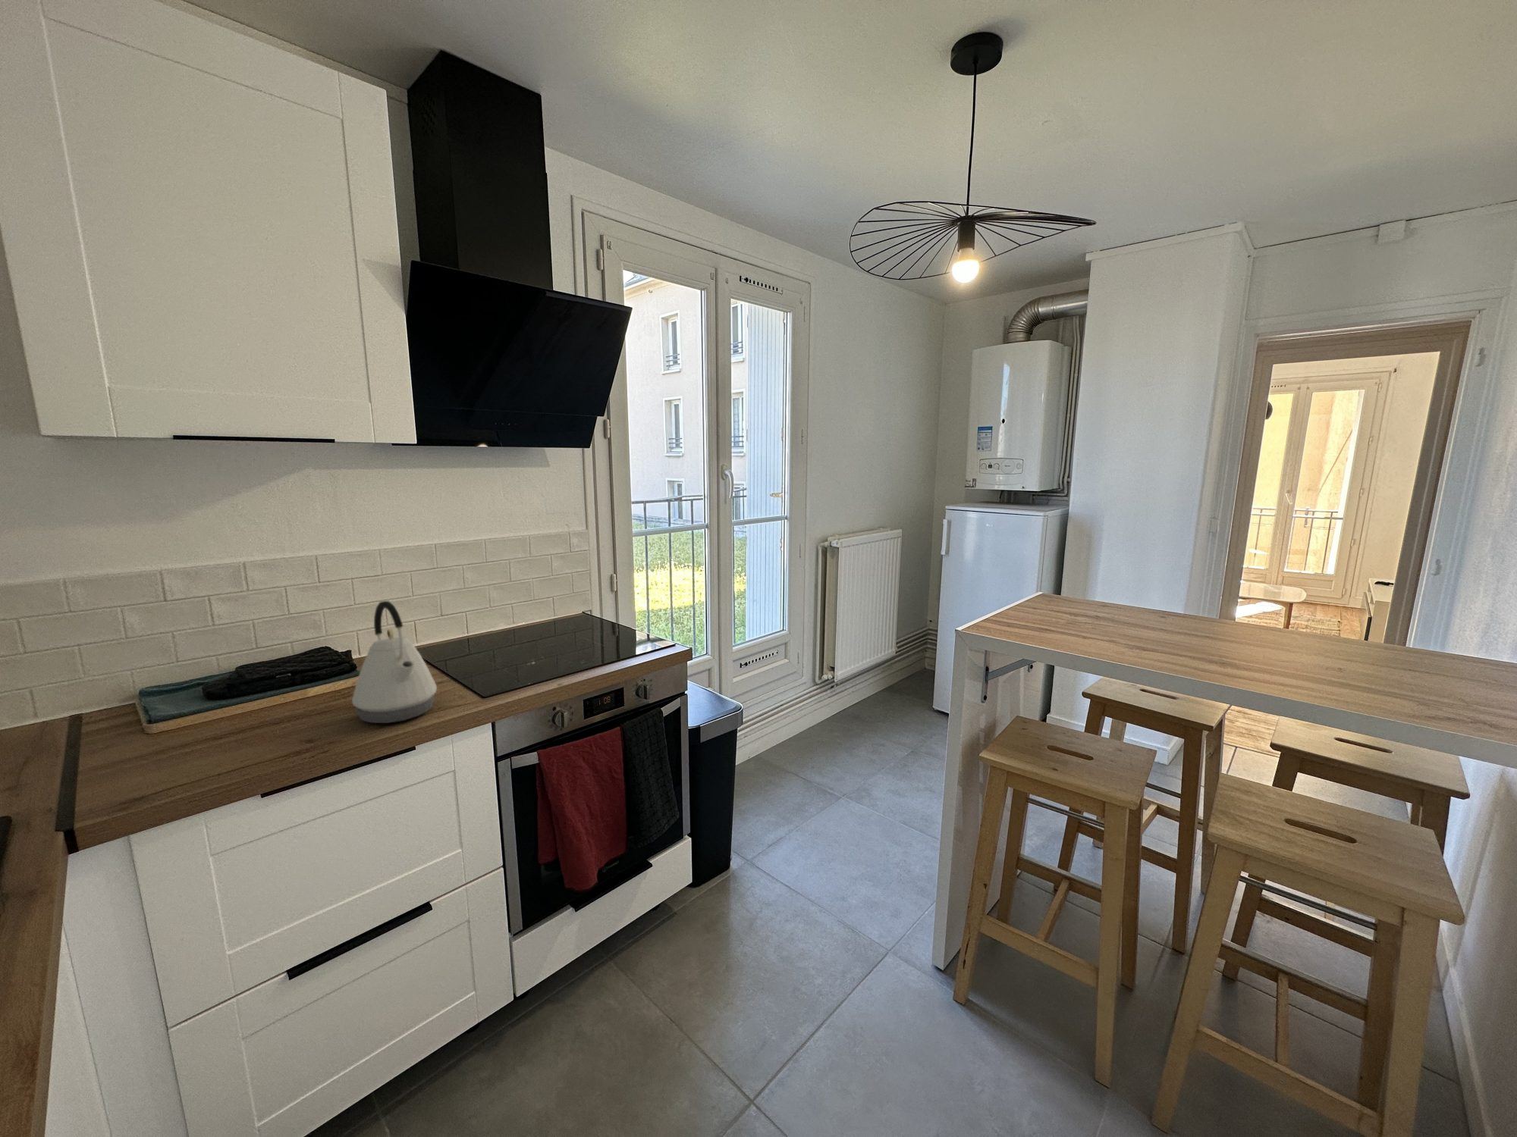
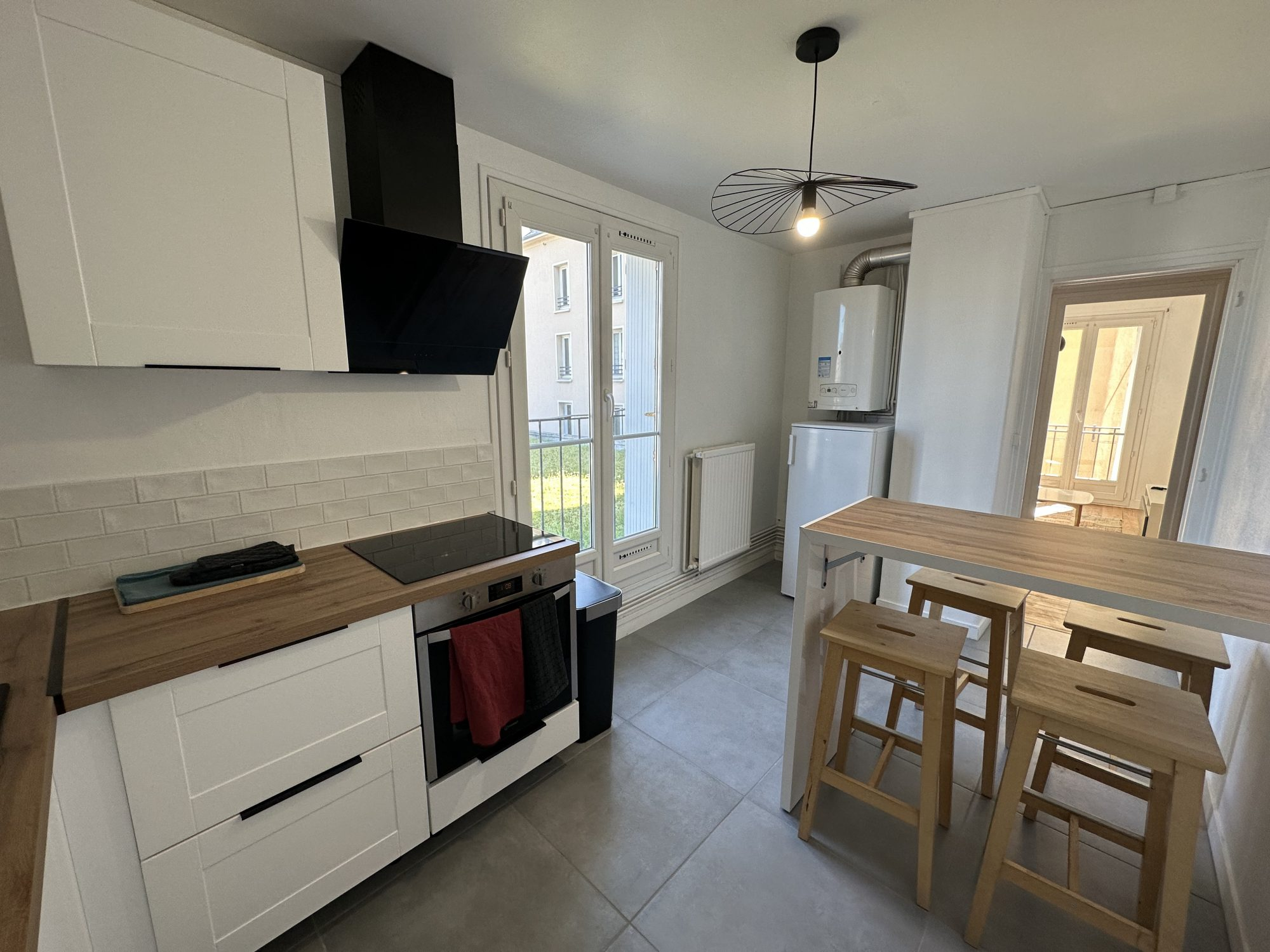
- kettle [351,601,437,724]
